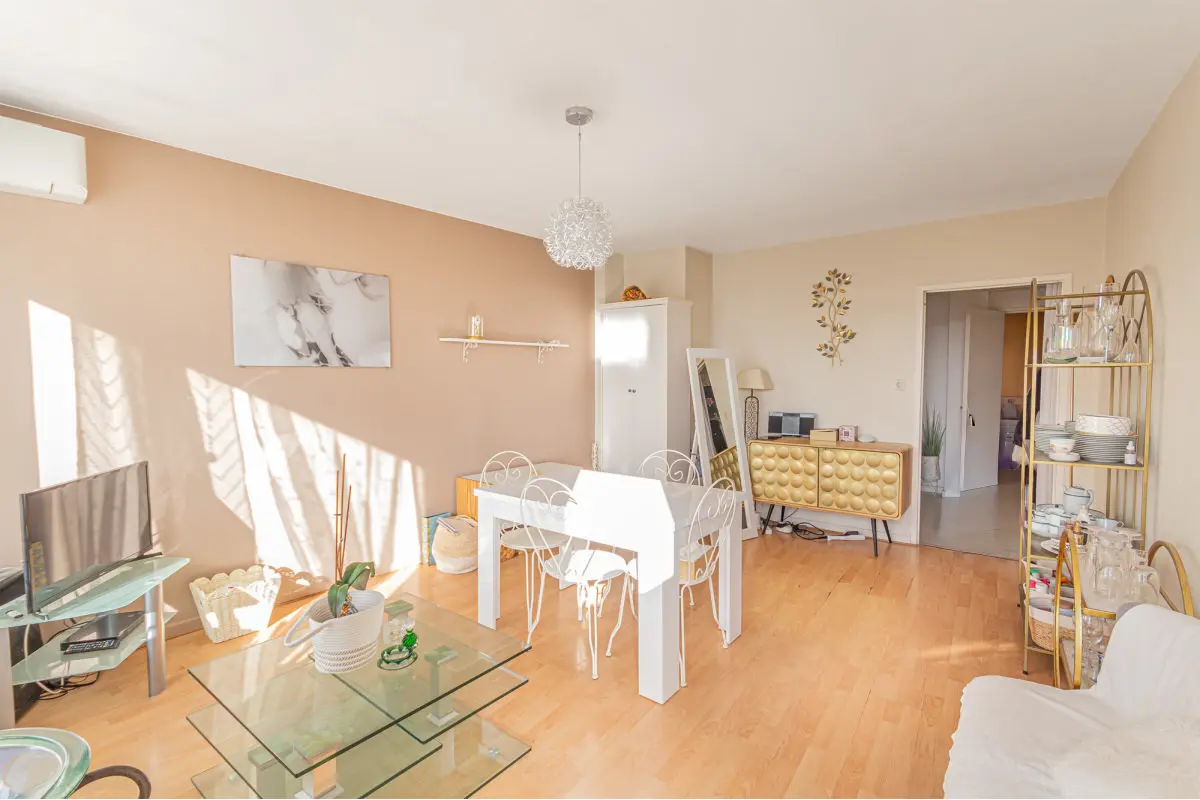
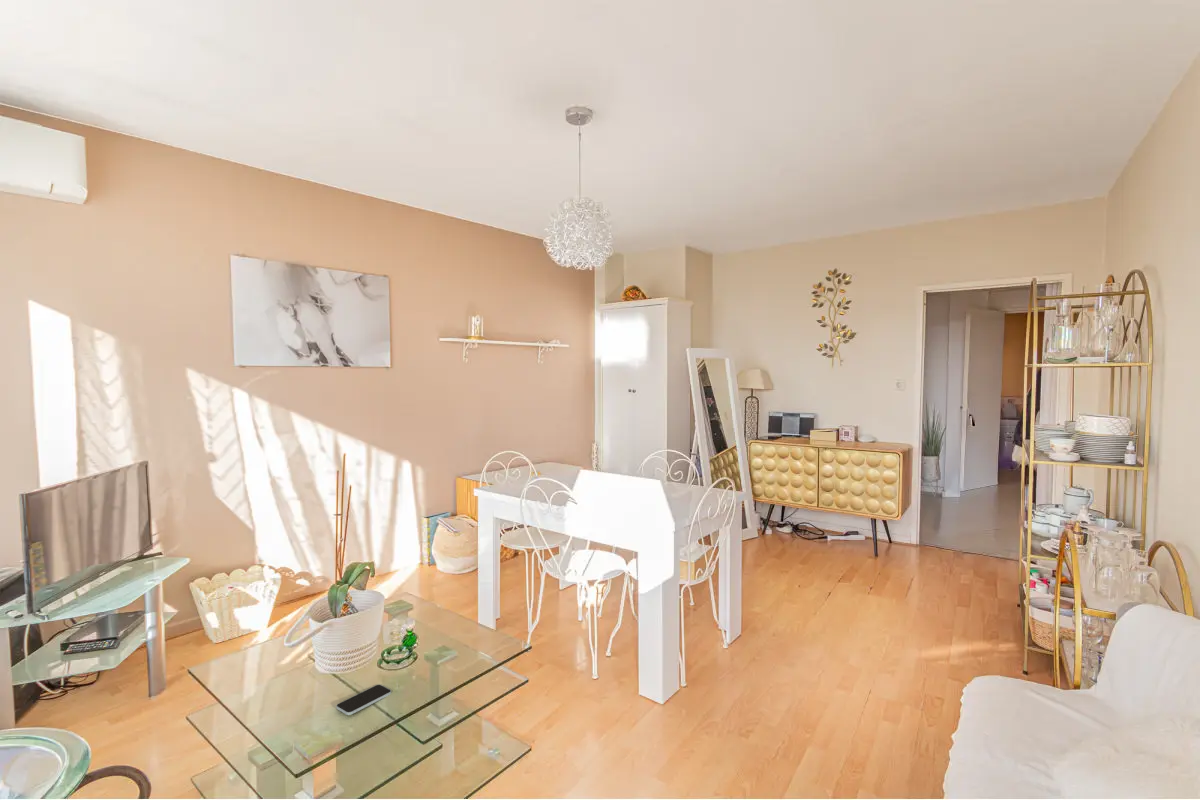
+ smartphone [335,684,392,716]
